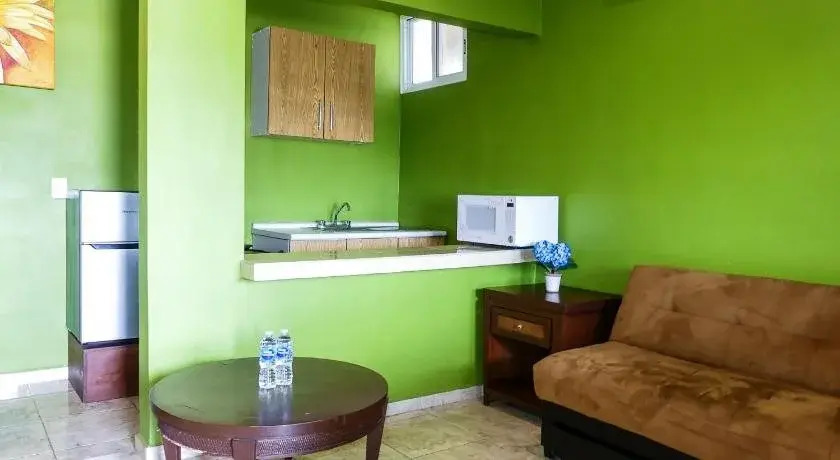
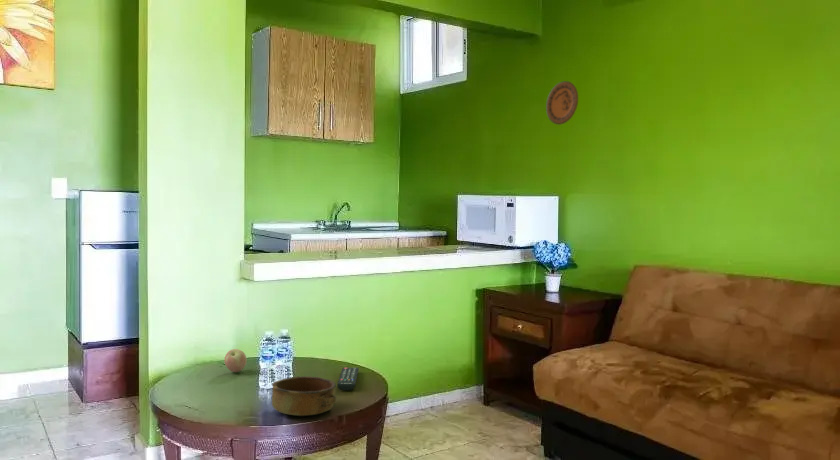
+ bowl [271,375,337,417]
+ decorative plate [545,80,579,126]
+ apple [224,348,248,373]
+ remote control [336,367,360,391]
